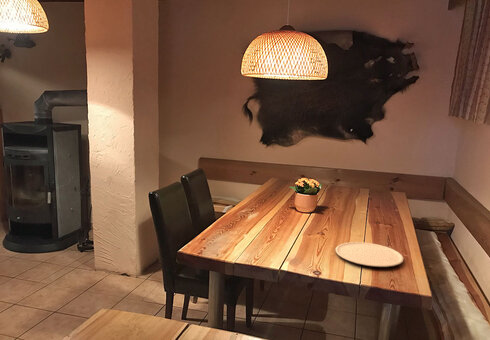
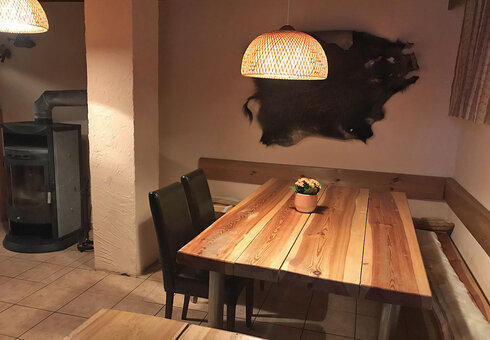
- plate [335,241,405,268]
